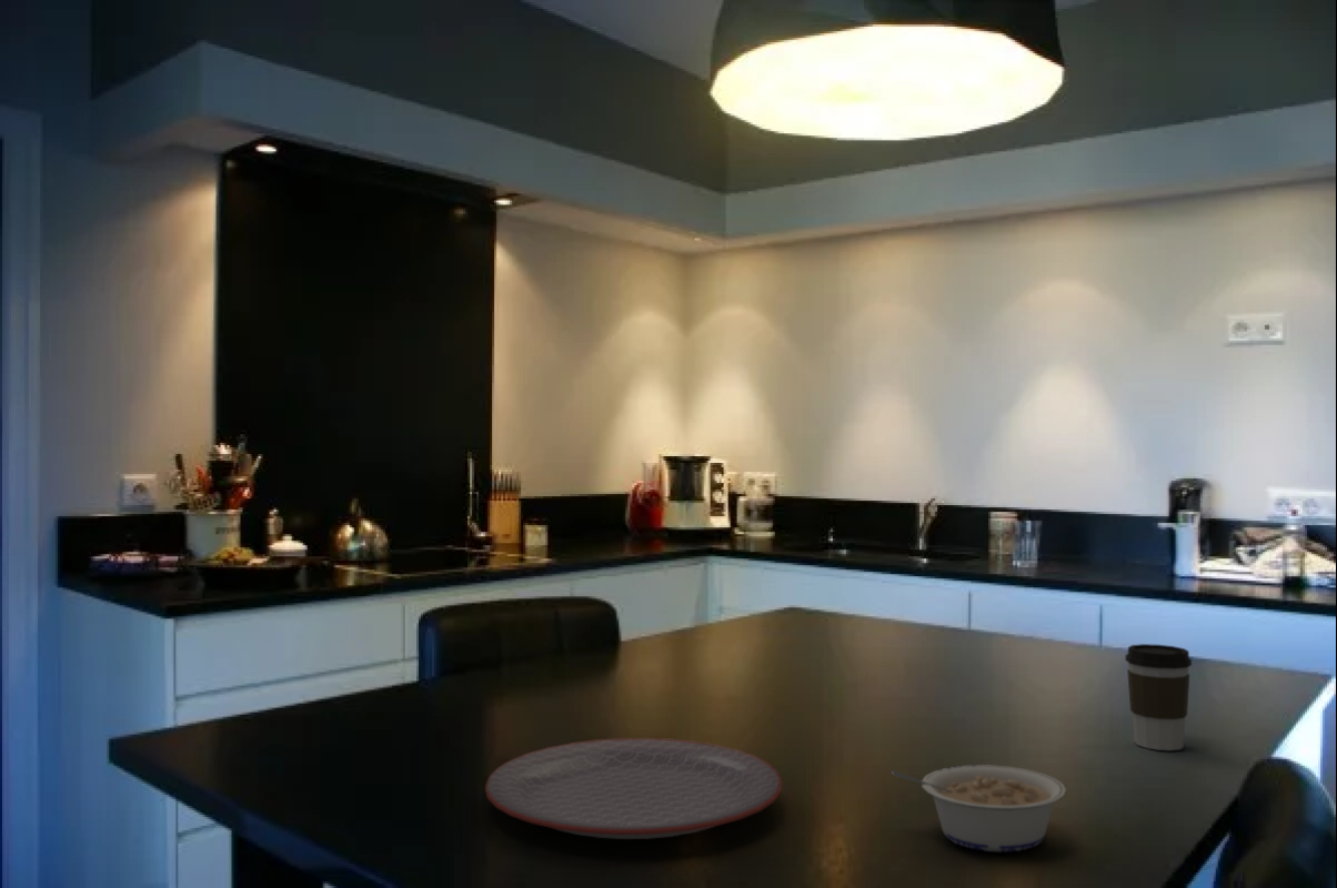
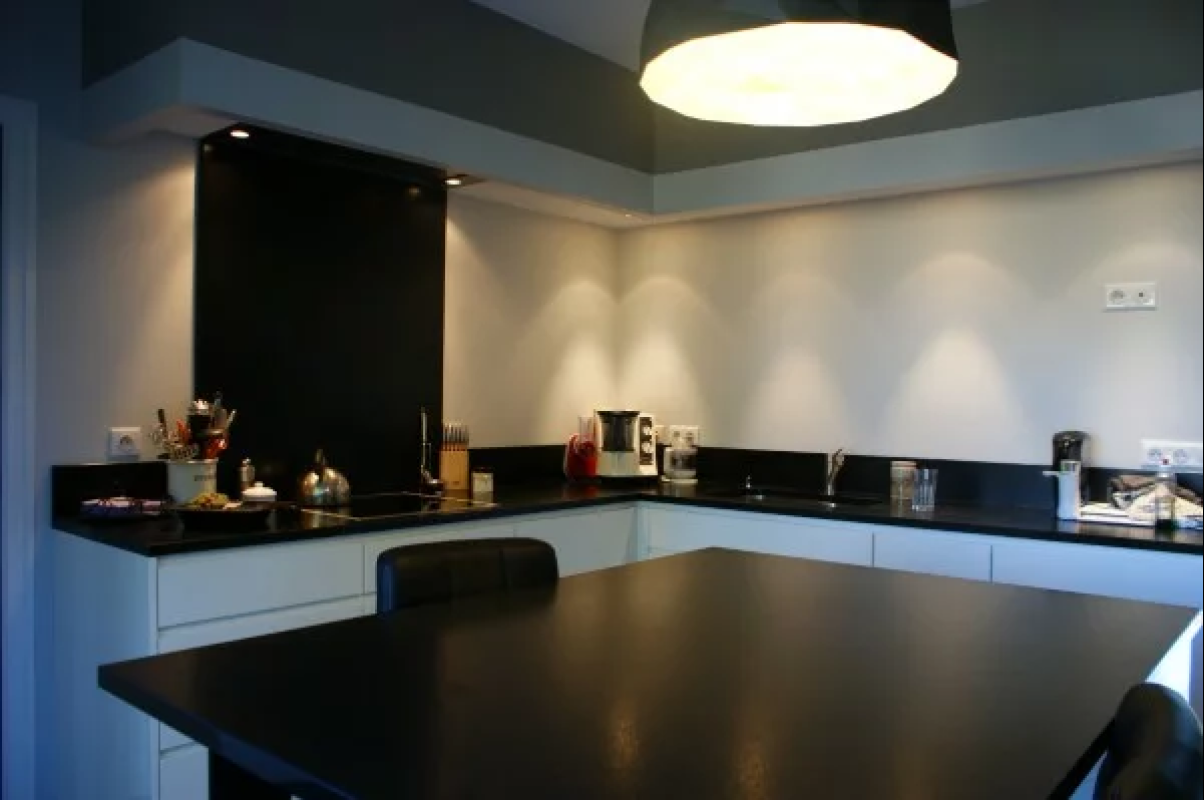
- coffee cup [1124,643,1193,751]
- legume [891,764,1067,854]
- plate [484,737,784,840]
